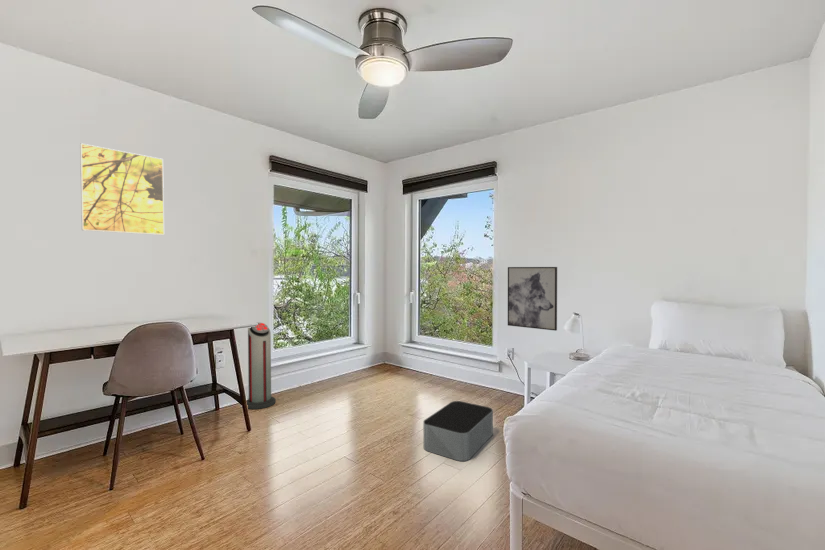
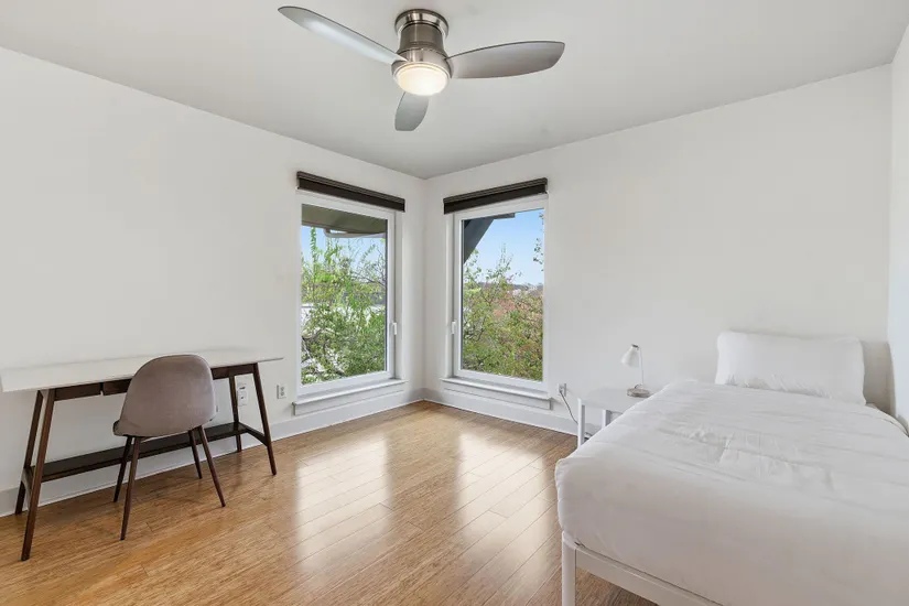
- storage bin [423,400,494,462]
- wall art [507,266,558,332]
- air purifier [246,322,277,410]
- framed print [79,142,165,236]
